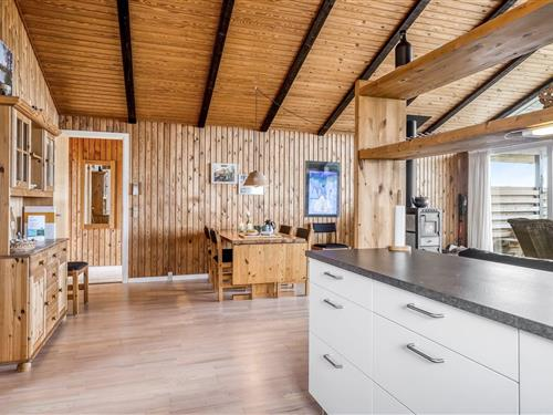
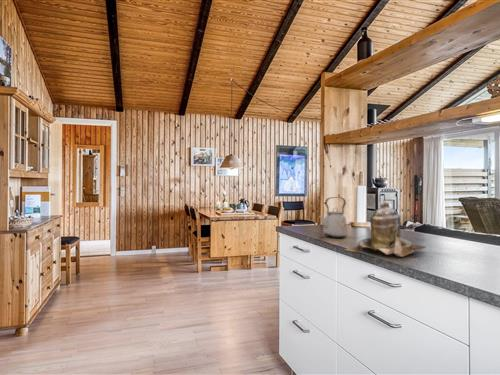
+ kettle [316,196,349,239]
+ teapot [343,201,426,258]
